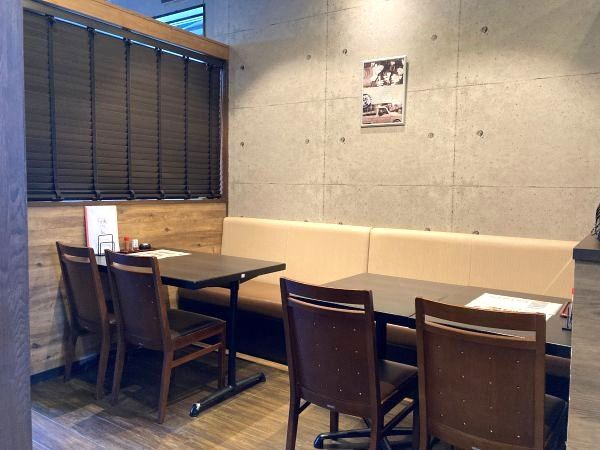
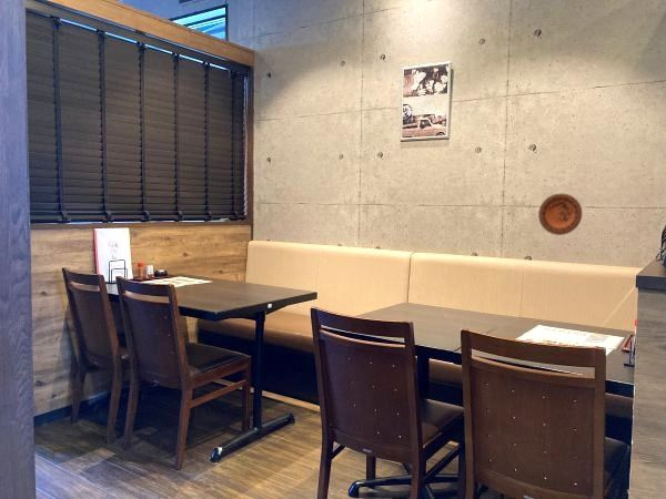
+ decorative plate [537,193,583,236]
